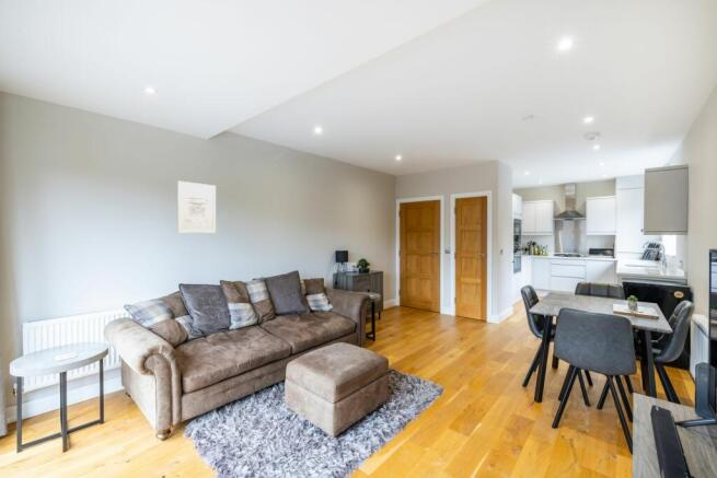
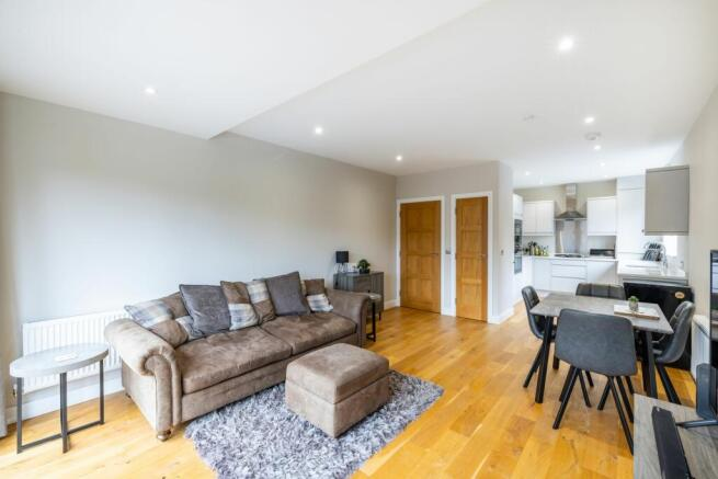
- wall art [176,180,217,234]
